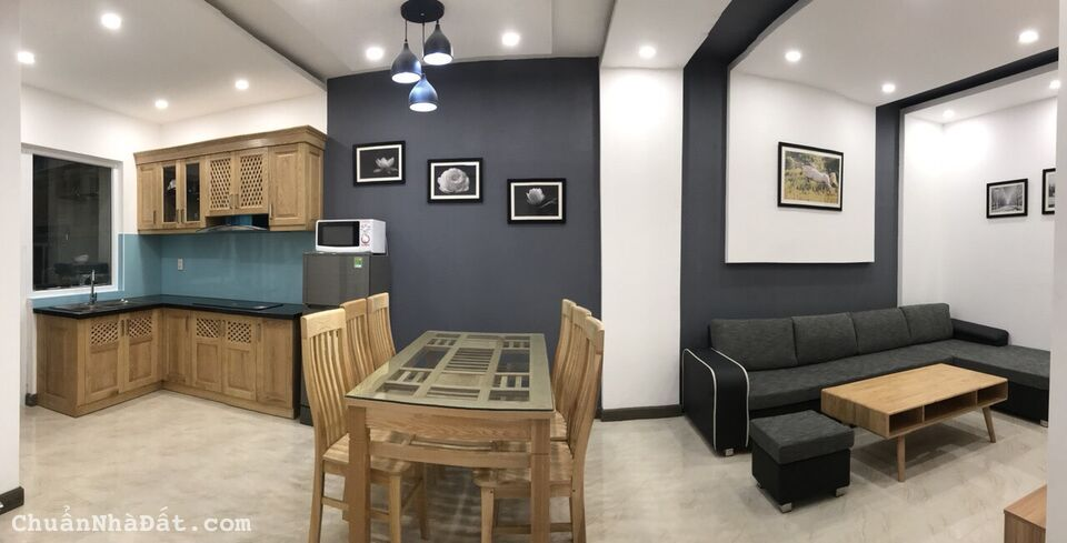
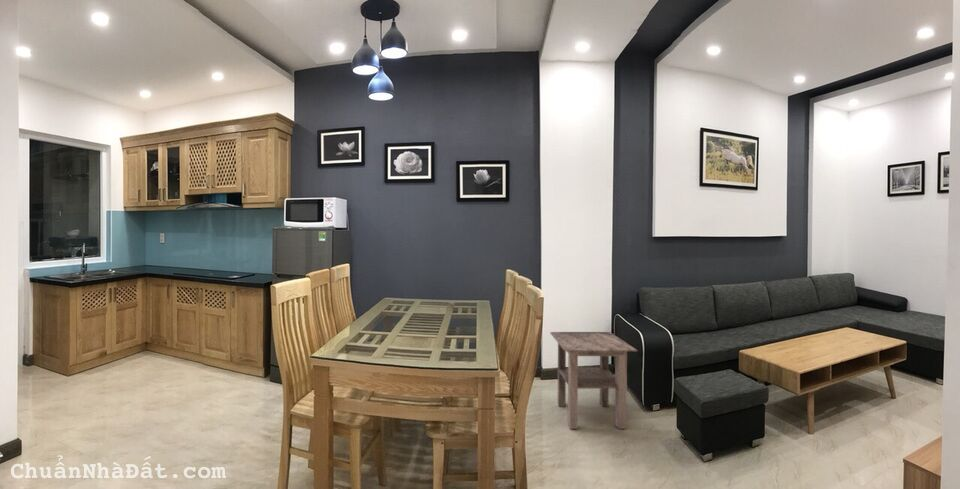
+ side table [549,331,638,430]
